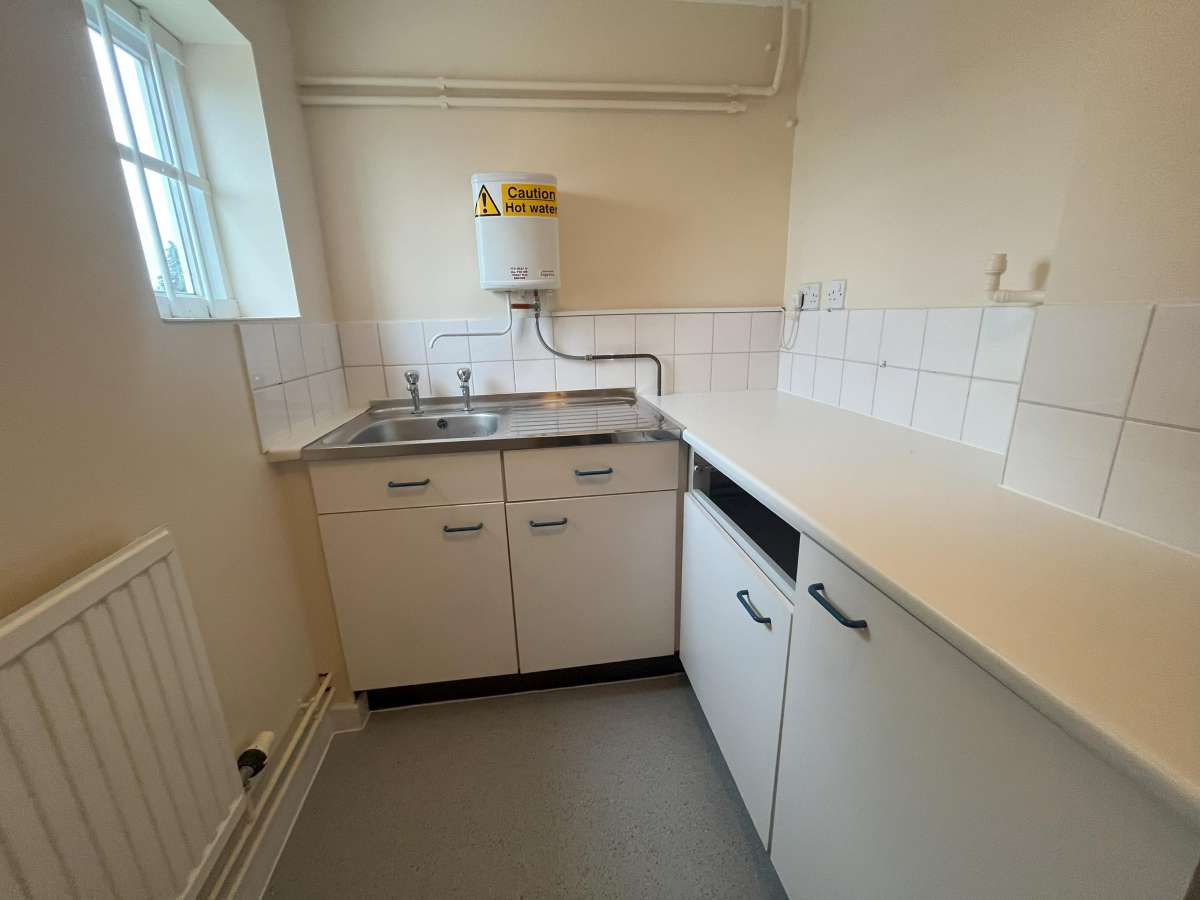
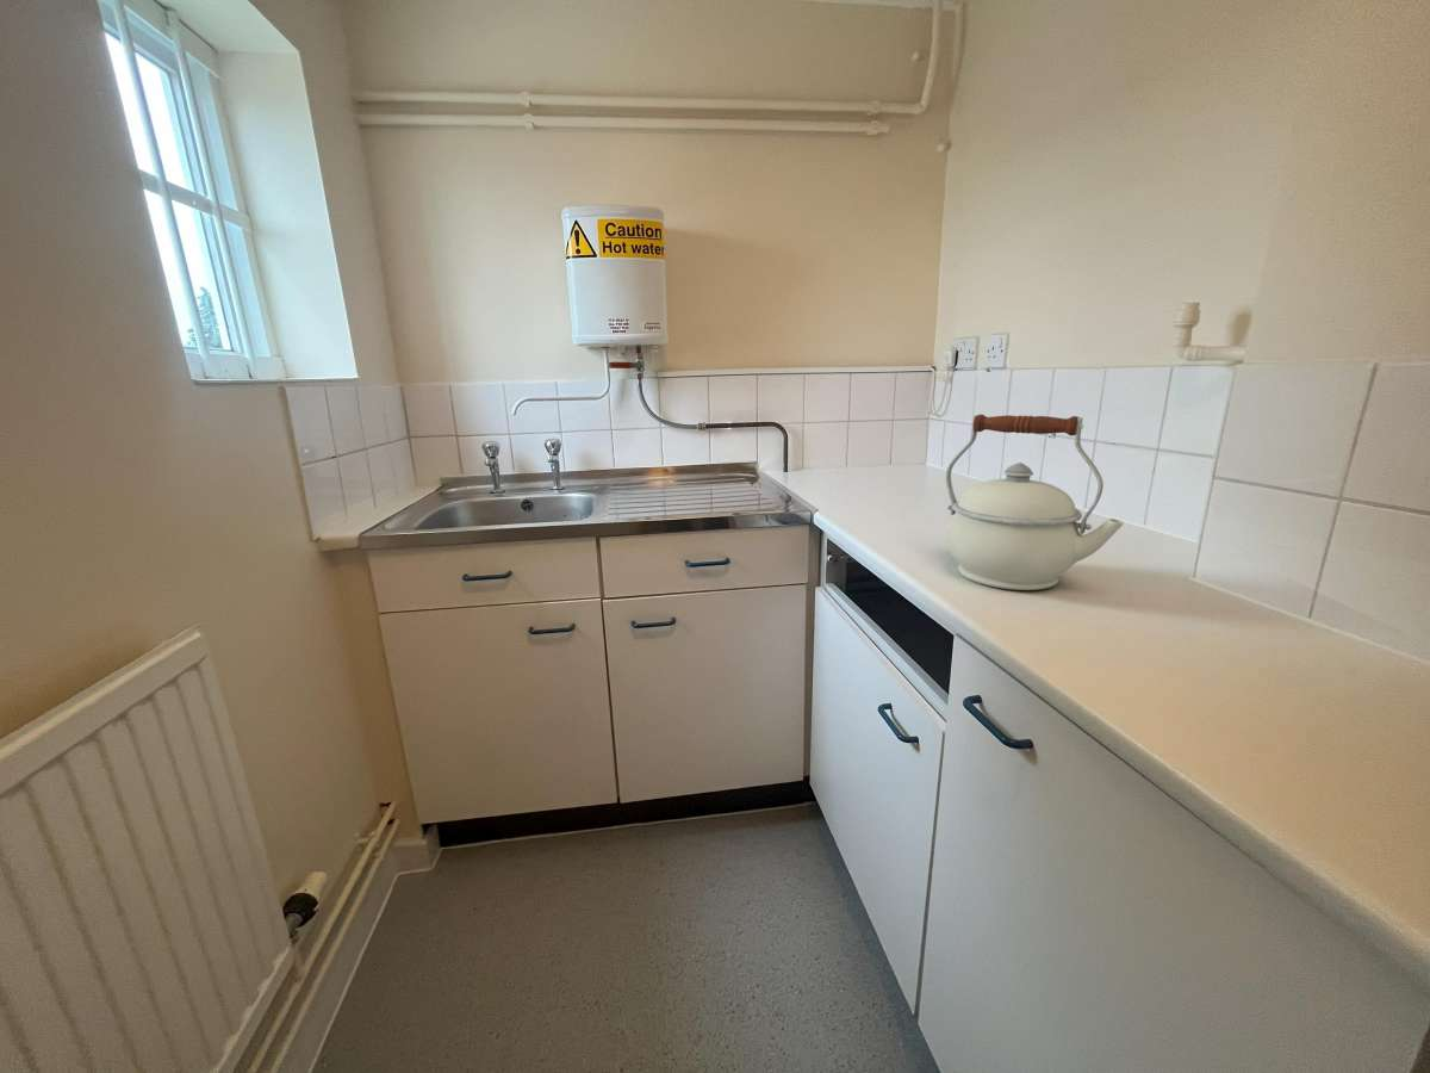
+ kettle [944,414,1125,591]
